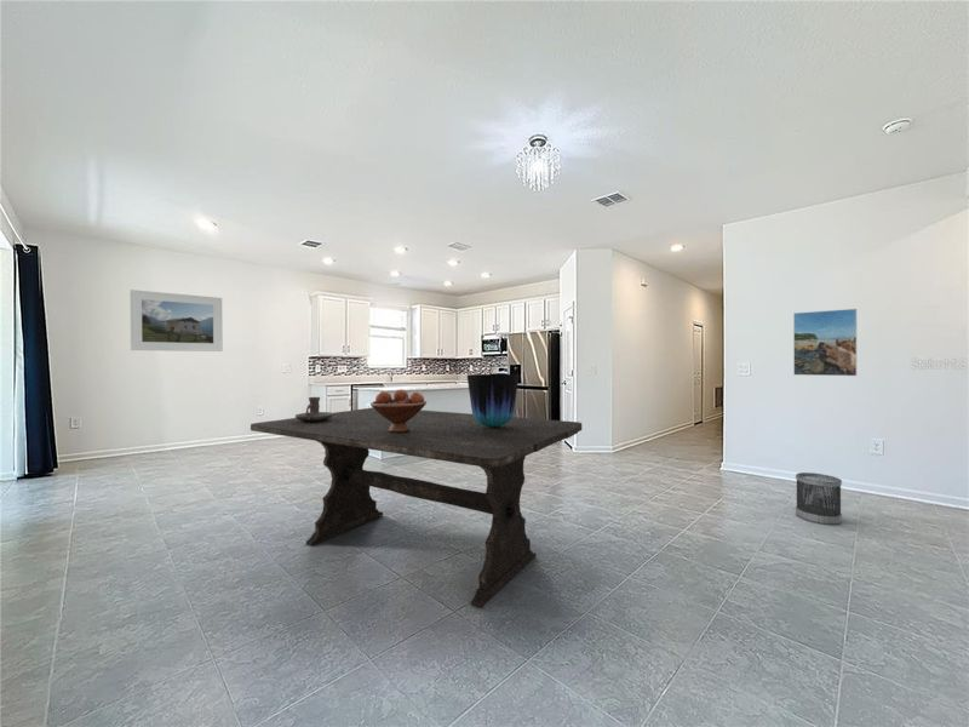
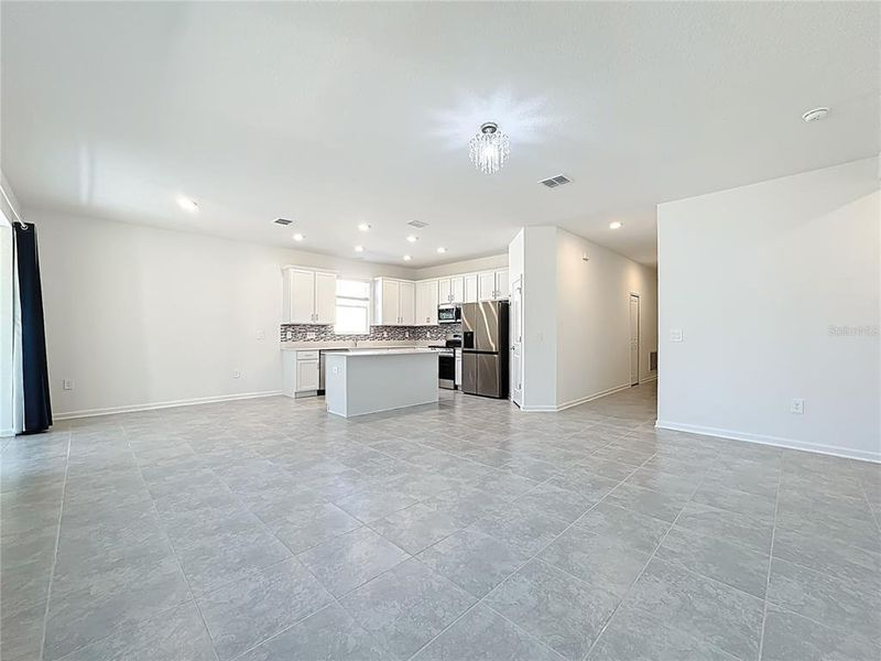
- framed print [128,288,224,353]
- dining table [250,407,583,609]
- candle holder [294,396,334,422]
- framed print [792,308,858,377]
- vase [466,373,520,427]
- fruit bowl [369,388,428,433]
- wastebasket [795,471,843,526]
